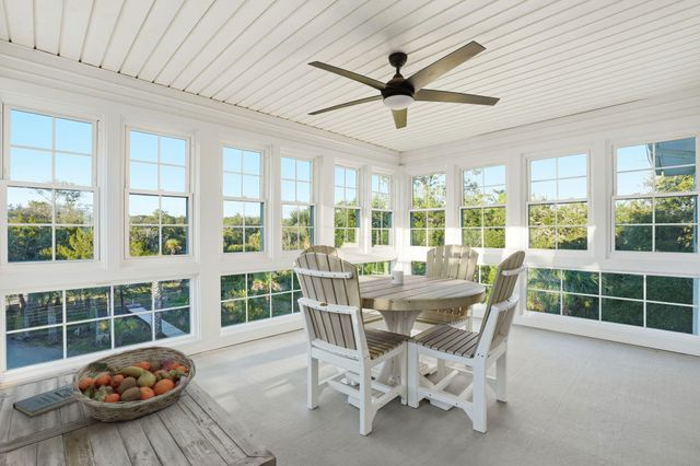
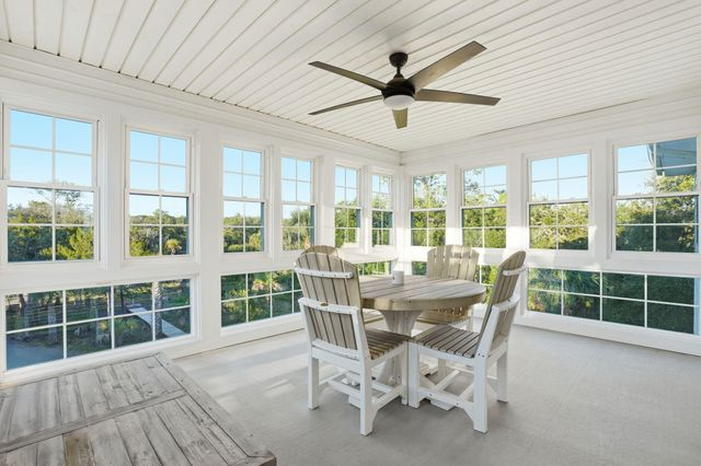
- fruit basket [70,345,197,424]
- book [12,383,78,419]
